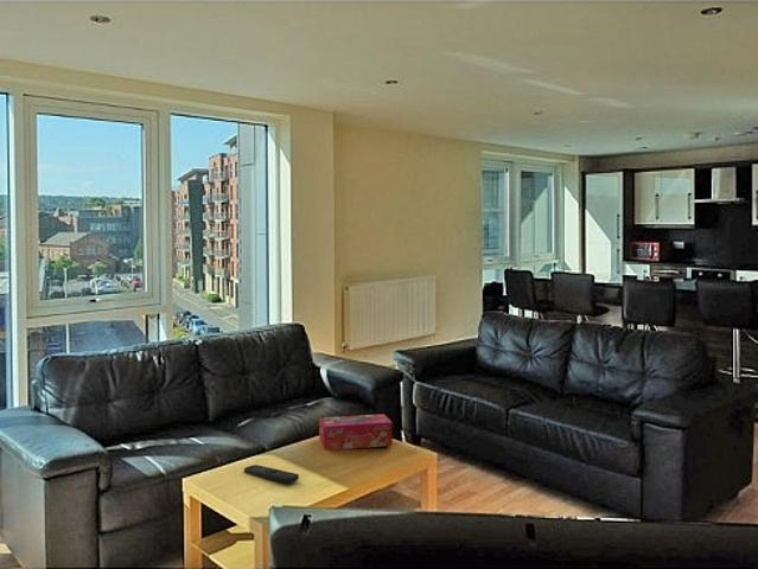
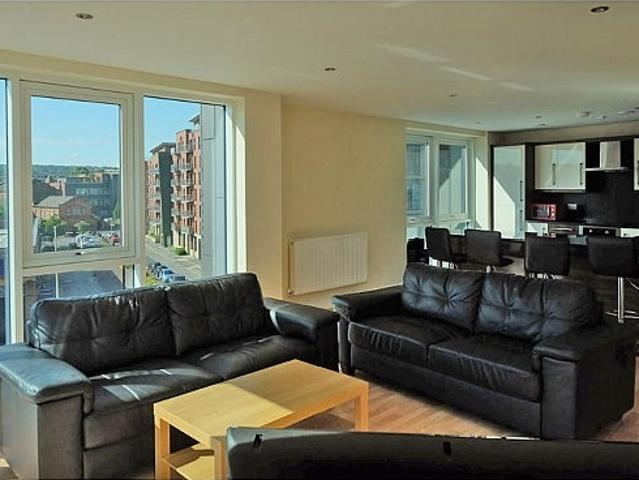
- tissue box [318,413,394,450]
- remote control [243,463,300,485]
